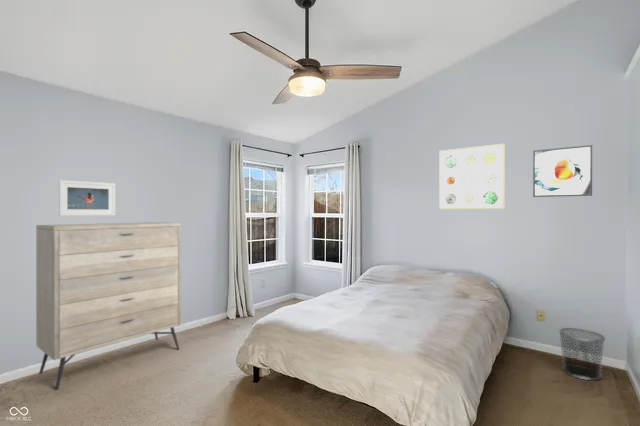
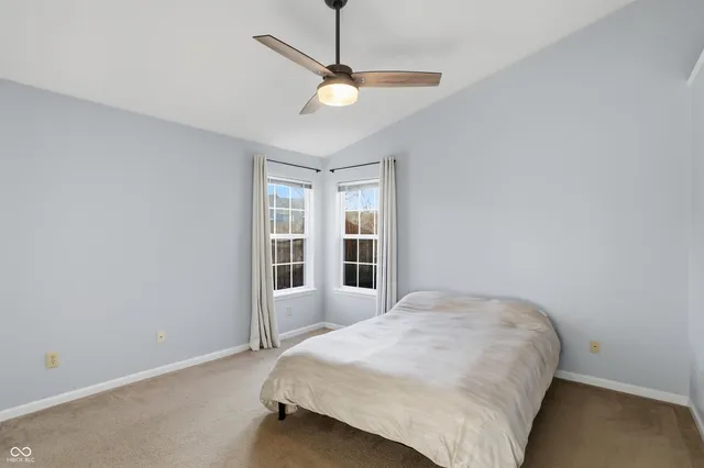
- wall art [438,143,505,210]
- dresser [35,221,182,391]
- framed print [58,179,116,217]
- waste bin [558,327,606,381]
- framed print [532,144,593,198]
